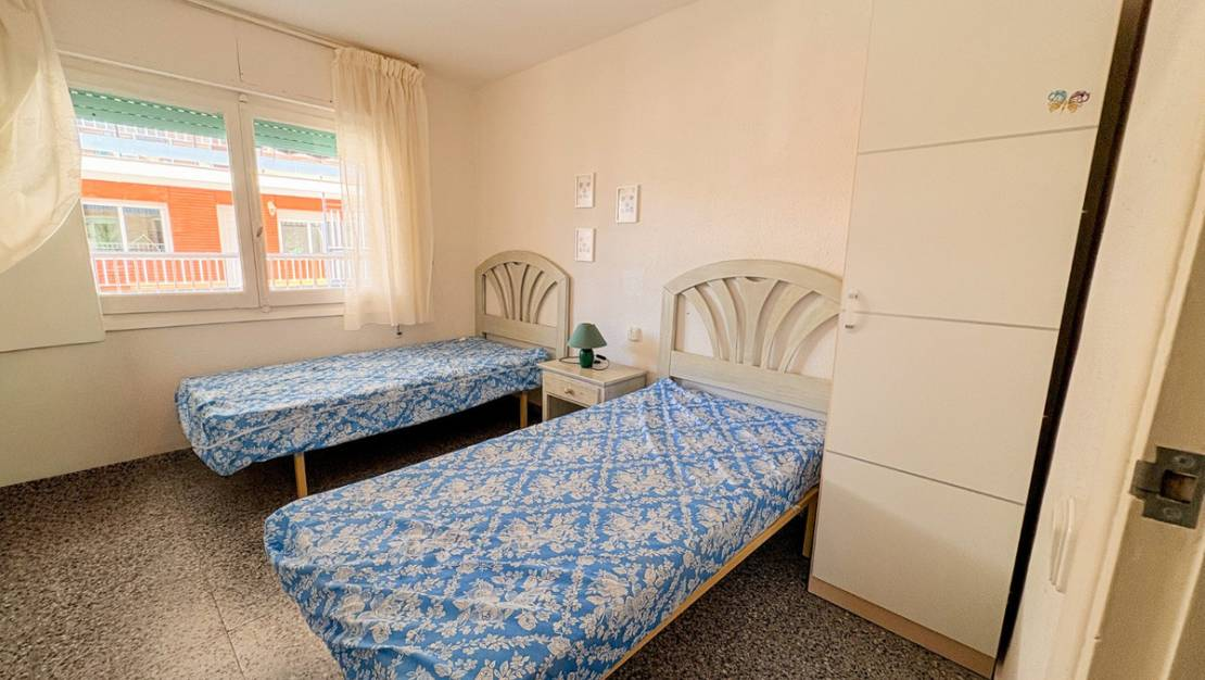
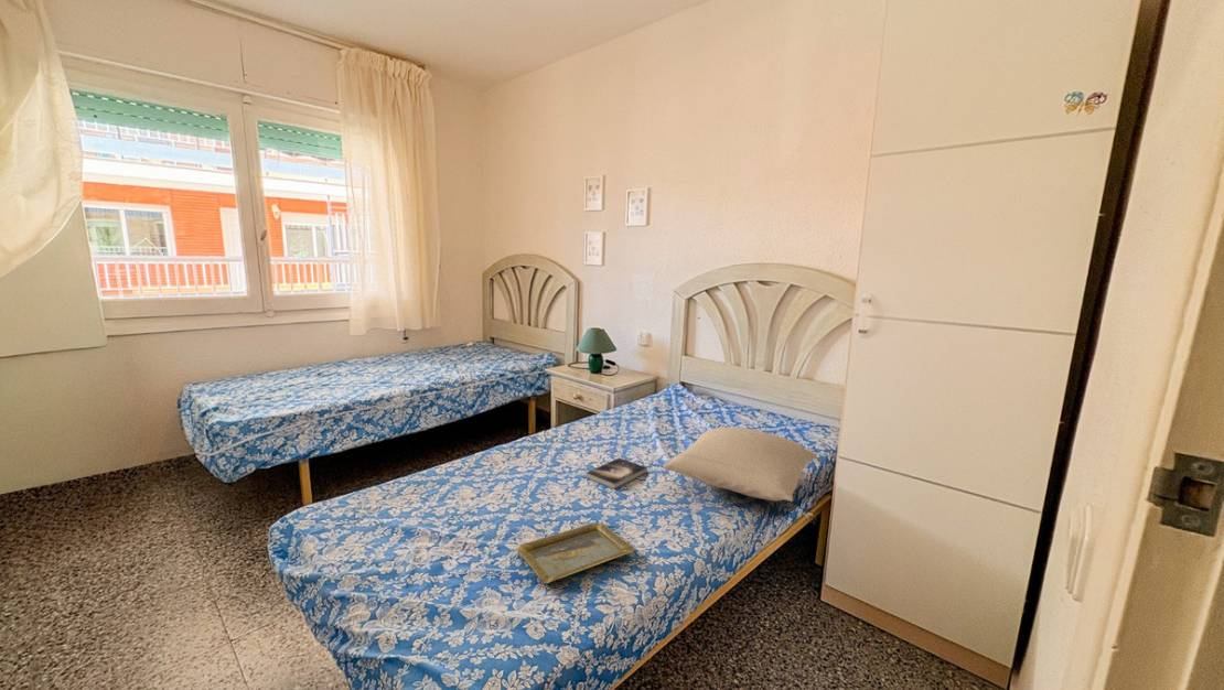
+ tray [516,521,635,584]
+ pillow [662,425,818,503]
+ book [584,456,648,489]
